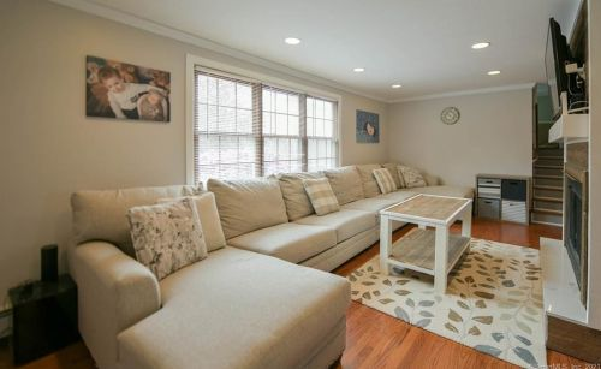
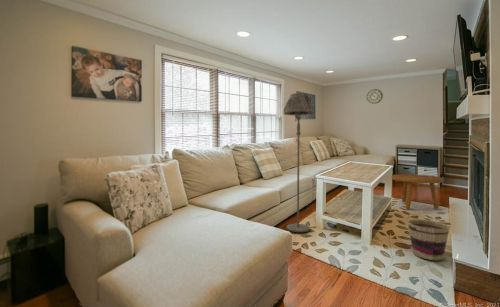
+ footstool [391,173,443,210]
+ floor lamp [282,92,315,233]
+ basket [407,218,451,261]
